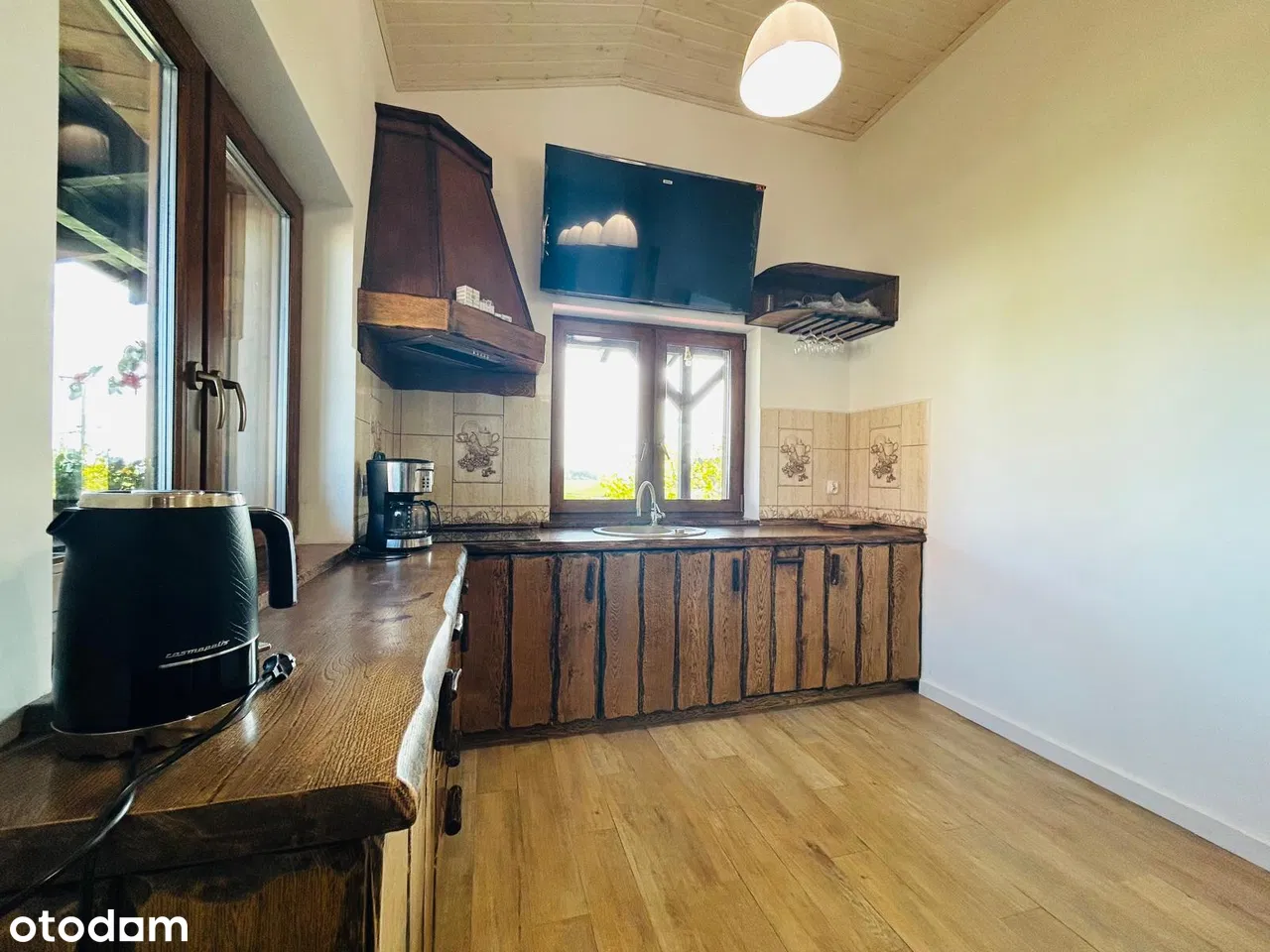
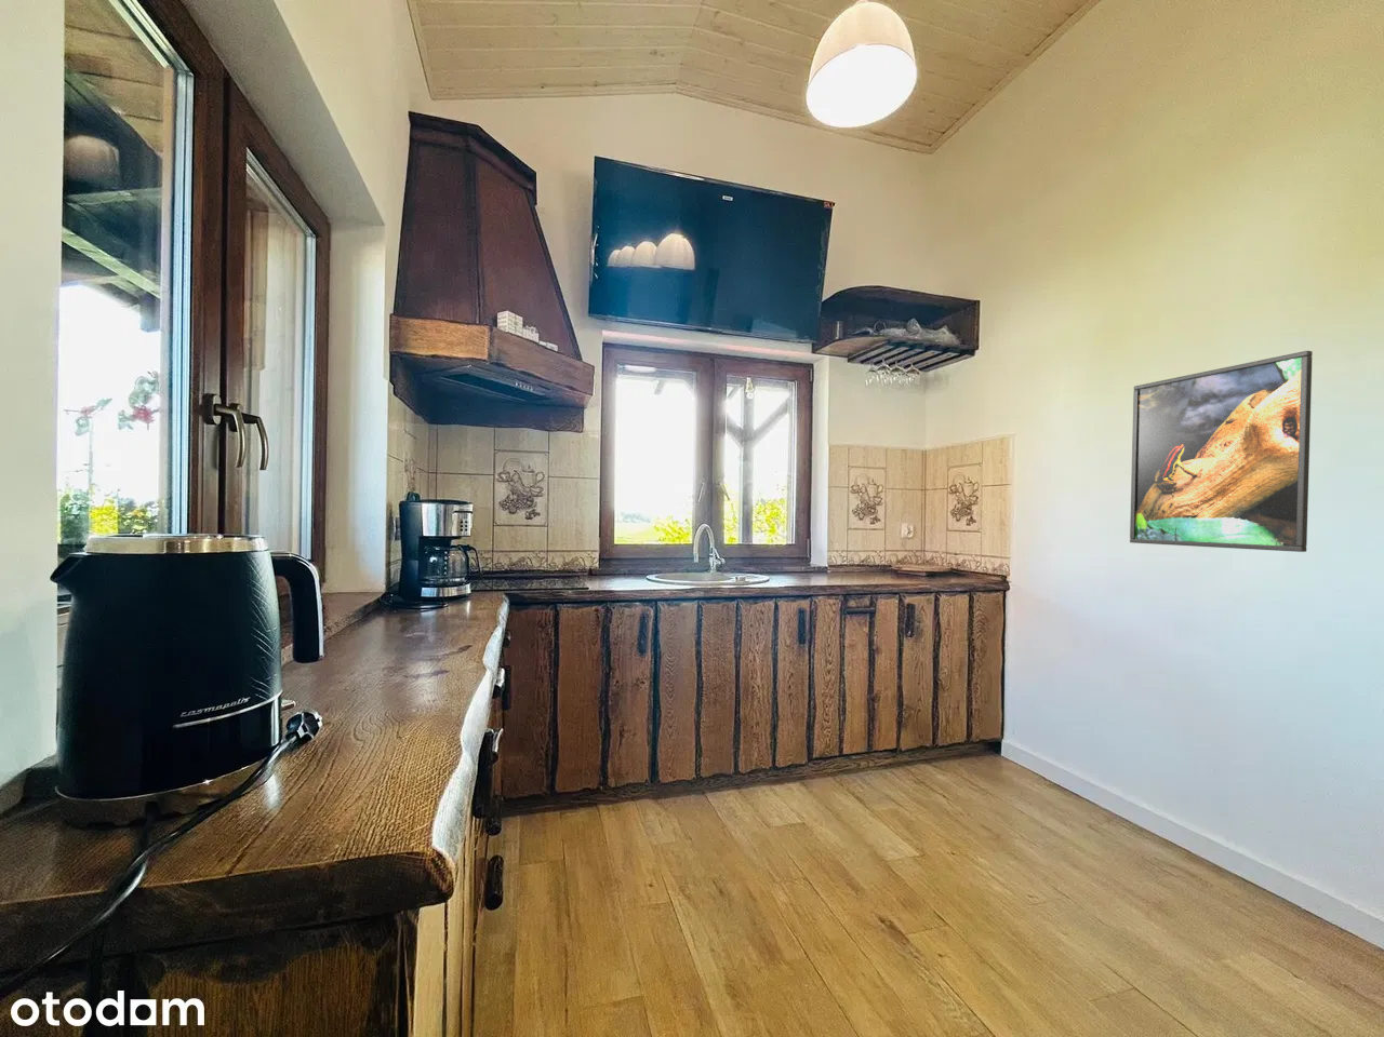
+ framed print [1129,350,1314,553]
